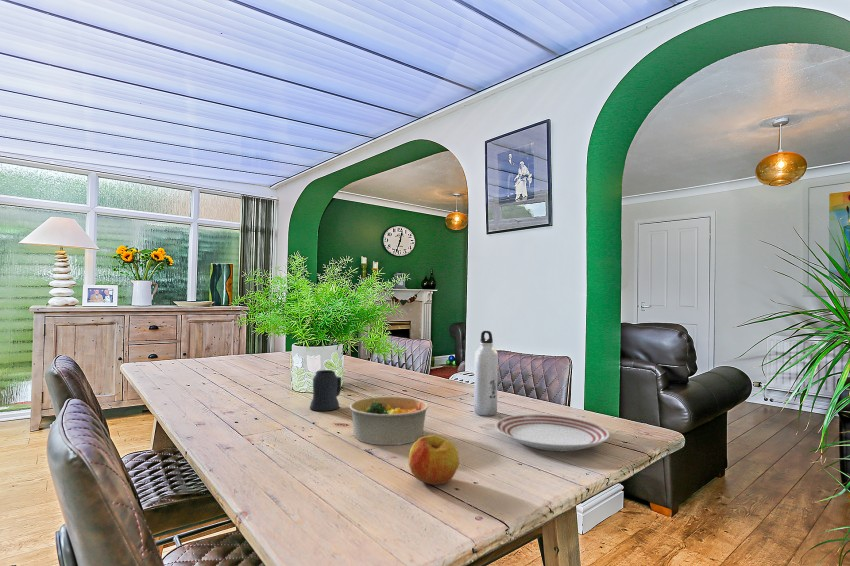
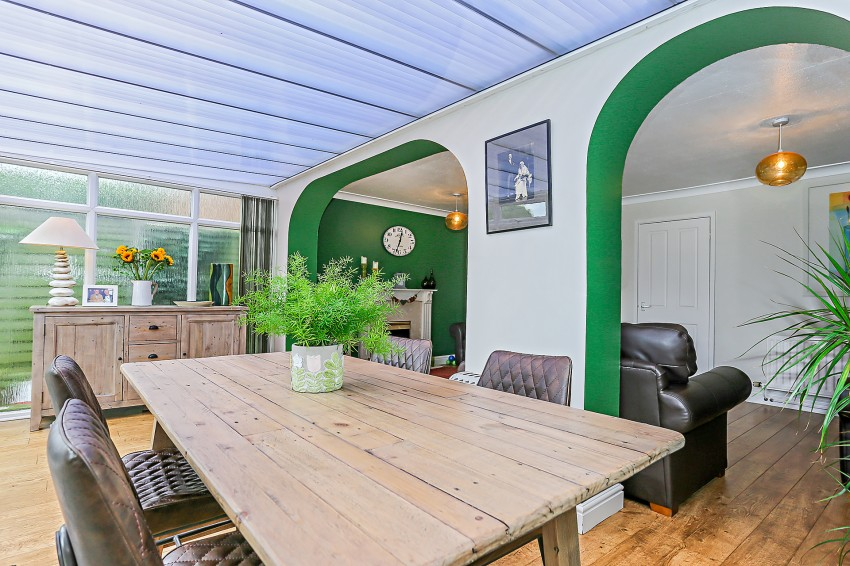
- mug [309,369,342,412]
- bowl [349,396,429,446]
- apple [408,434,460,486]
- water bottle [473,330,499,417]
- dinner plate [494,413,611,452]
